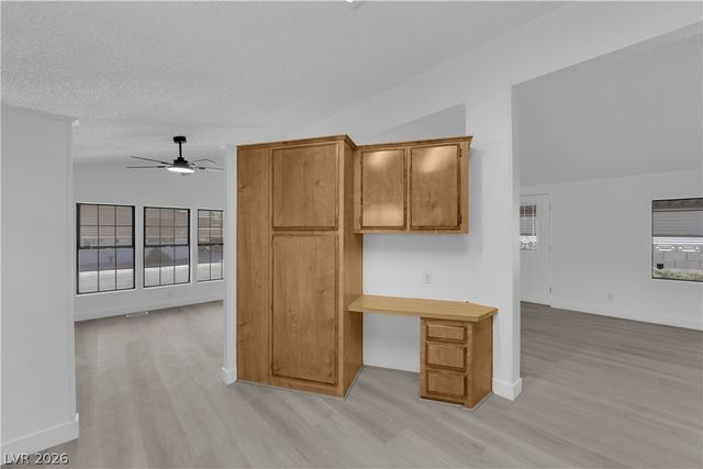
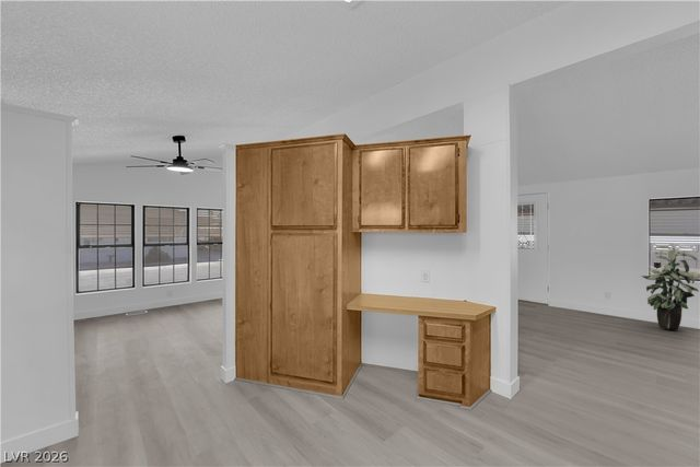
+ indoor plant [640,245,700,331]
